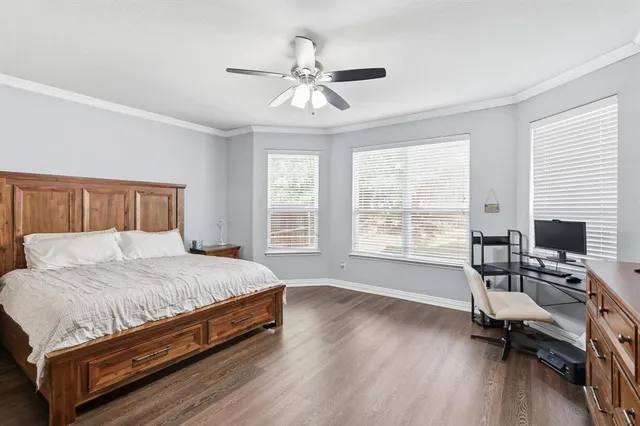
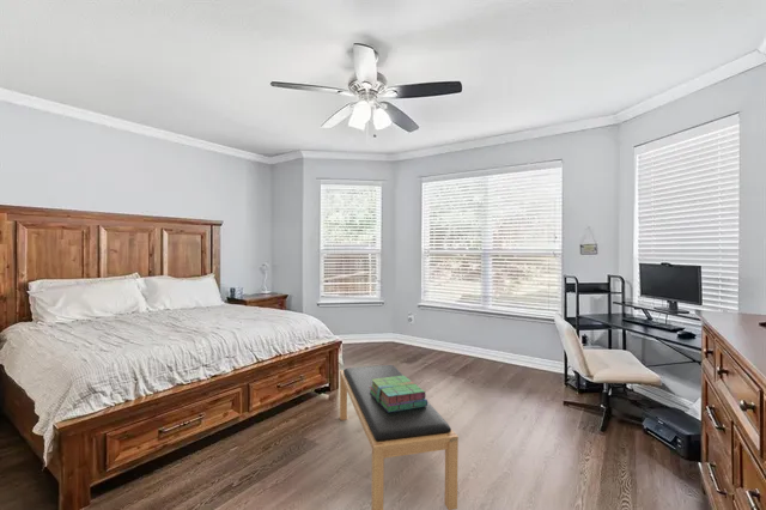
+ stack of books [369,375,428,412]
+ bench [339,364,460,510]
